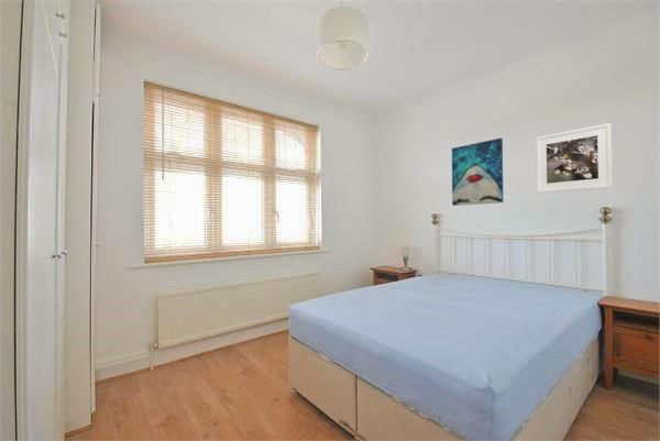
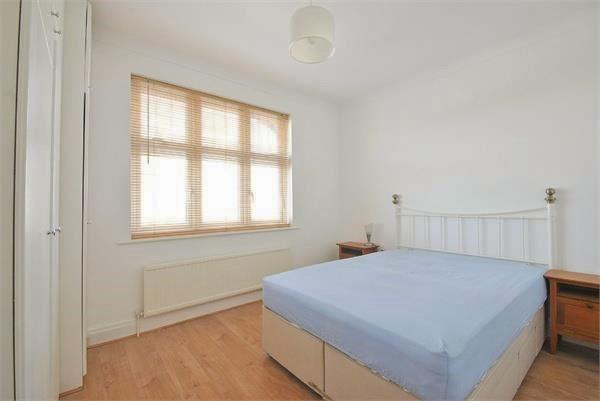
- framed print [535,122,614,195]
- wall art [451,137,505,207]
